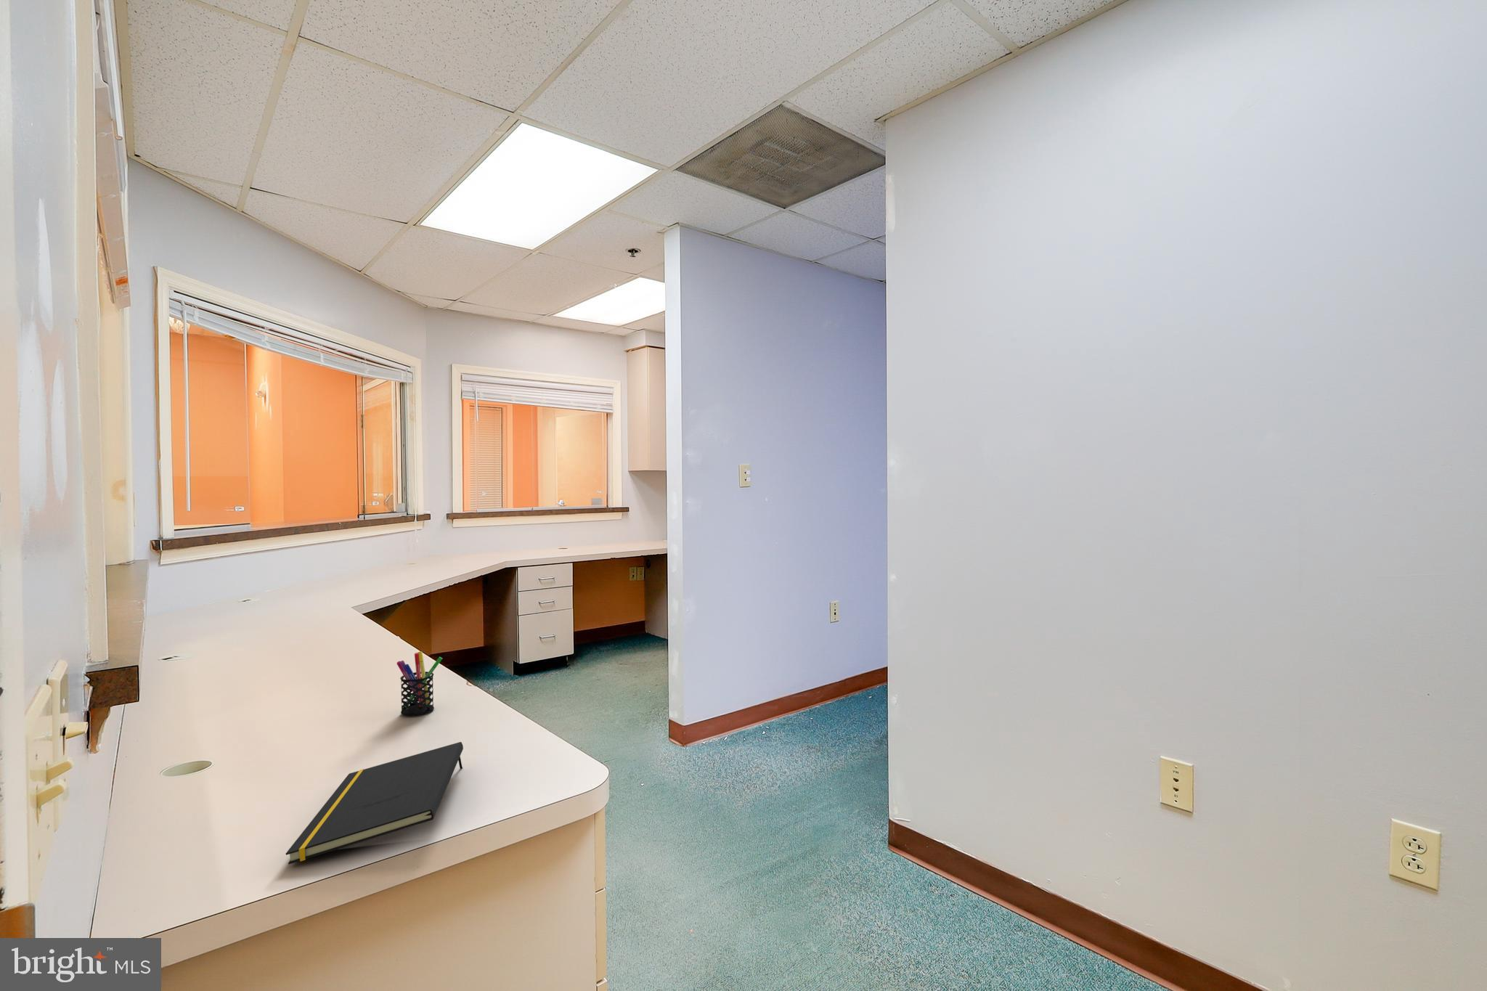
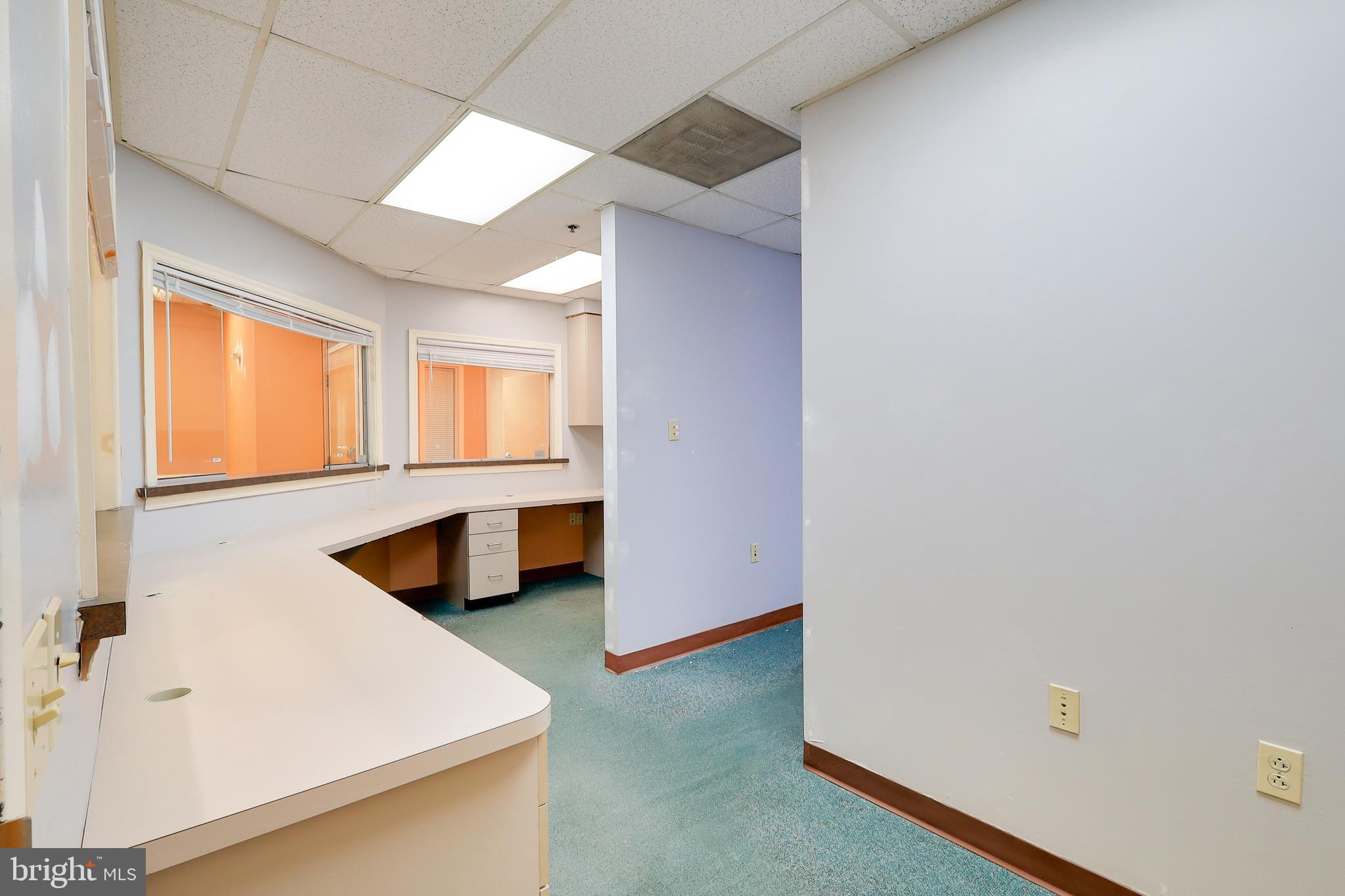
- pen holder [397,650,443,717]
- notepad [284,741,464,865]
